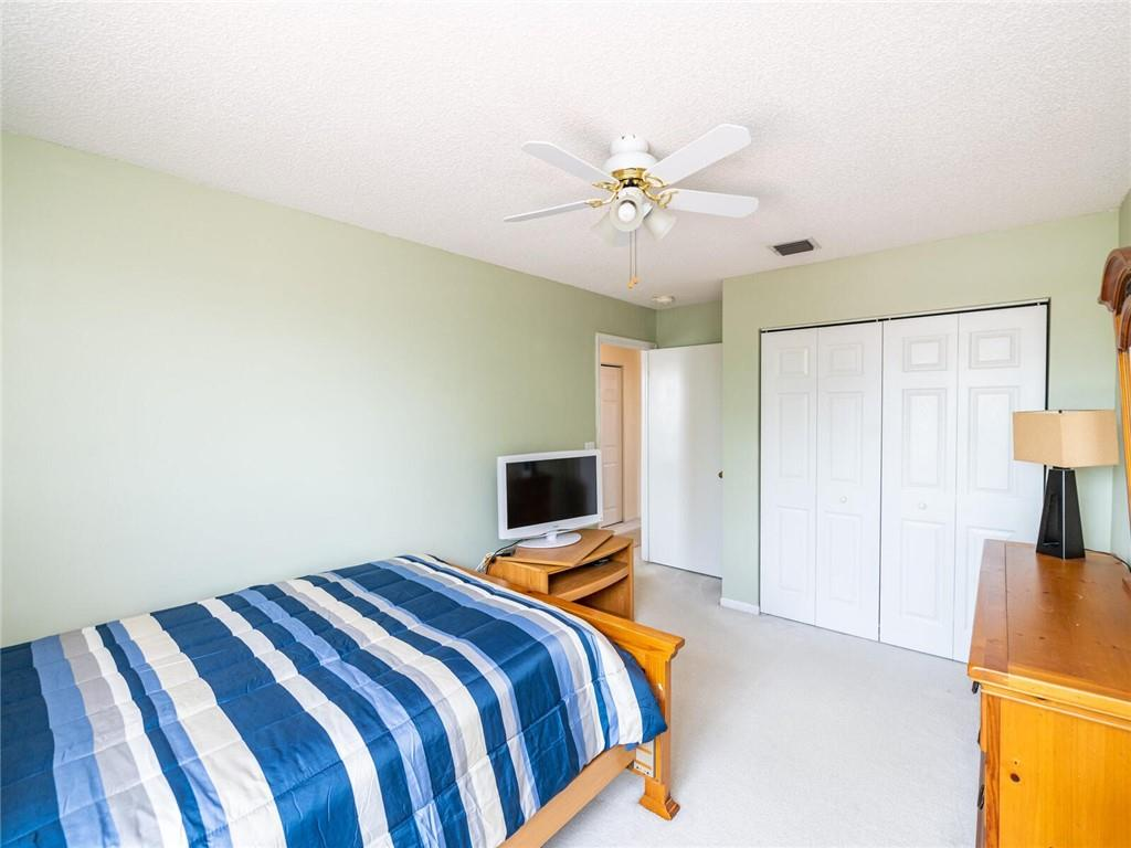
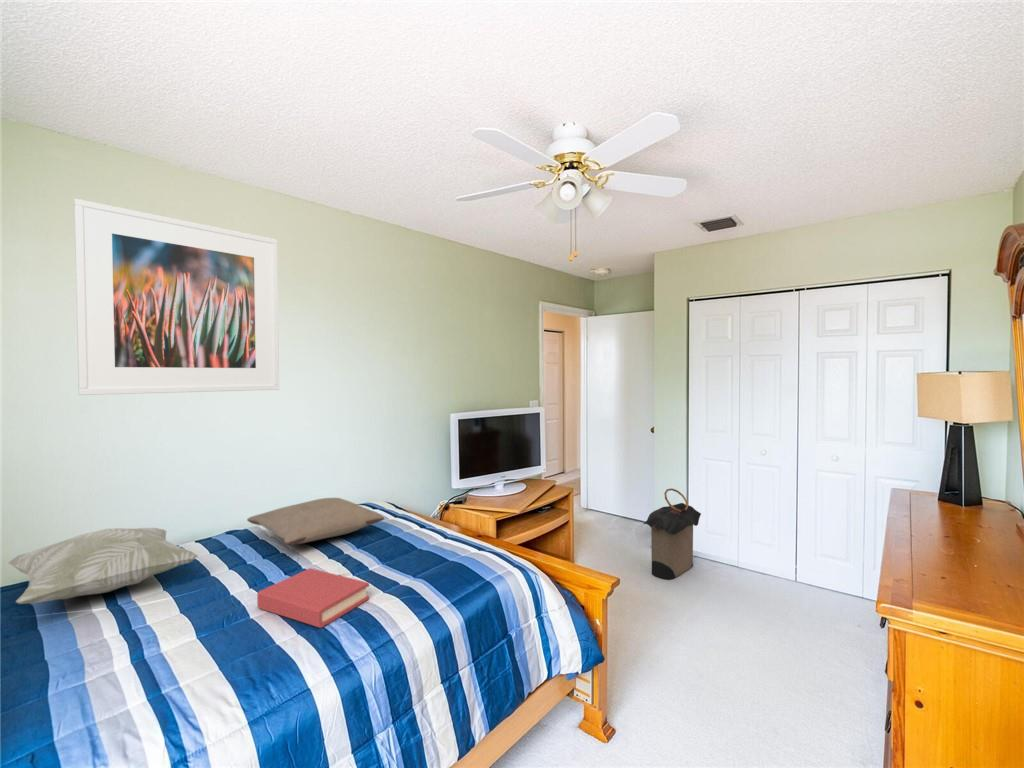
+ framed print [73,198,280,396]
+ laundry hamper [642,487,702,581]
+ pillow [246,497,385,546]
+ hardback book [256,567,370,629]
+ decorative pillow [7,527,199,605]
